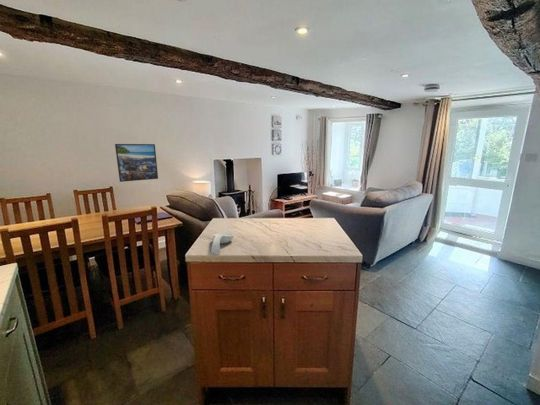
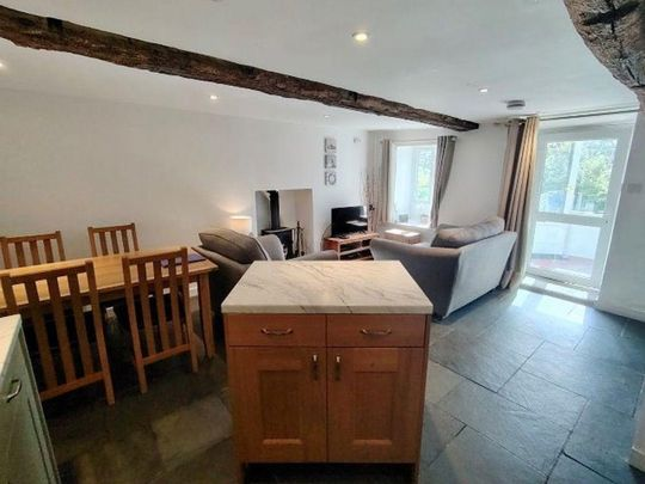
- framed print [114,143,159,183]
- spoon rest [210,232,235,255]
